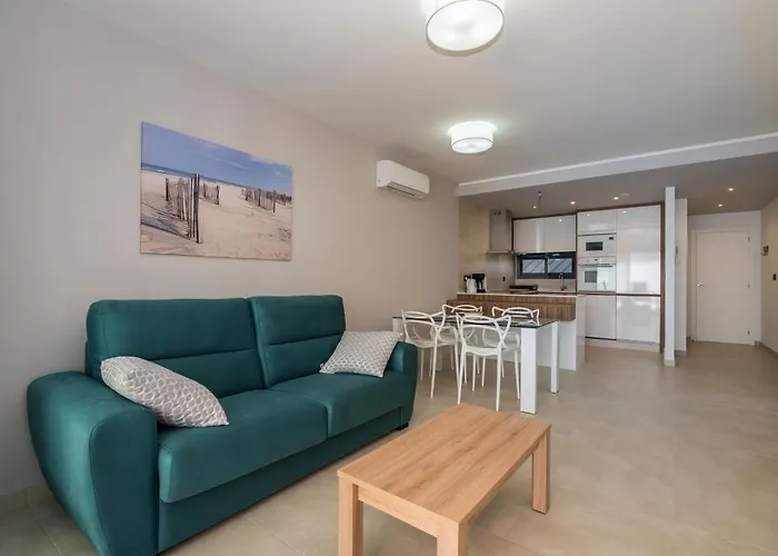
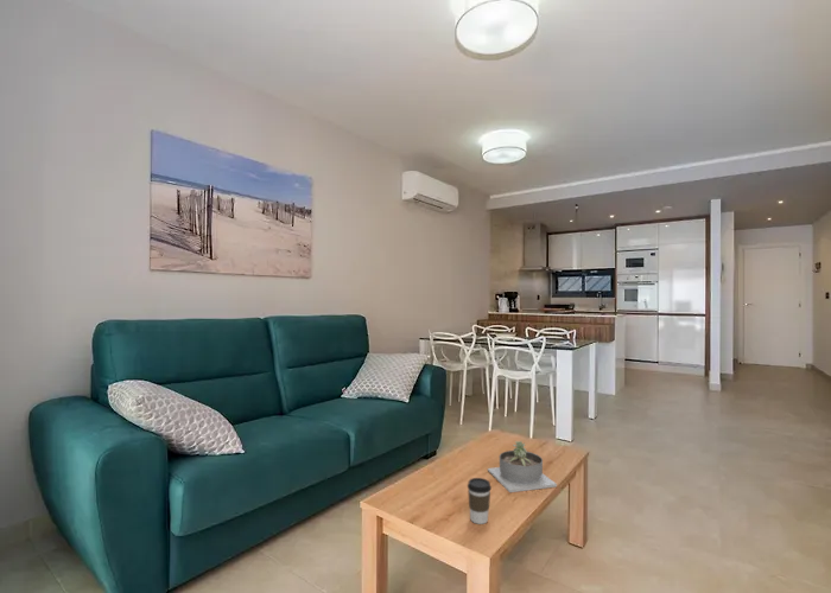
+ succulent planter [487,440,558,493]
+ coffee cup [467,477,493,525]
